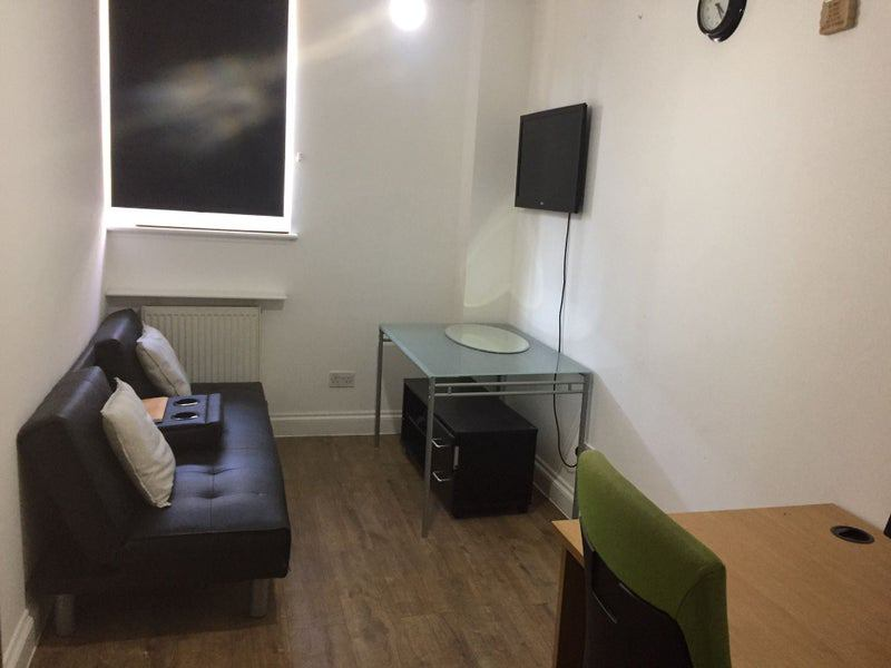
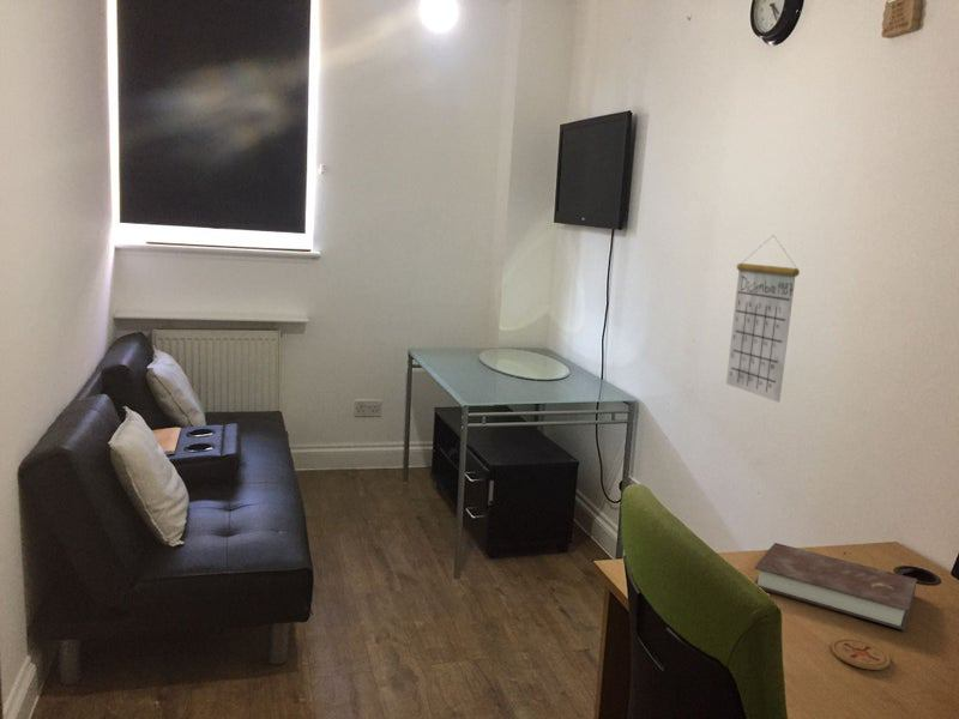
+ book [753,542,918,632]
+ coaster [831,638,892,671]
+ calendar [725,234,801,404]
